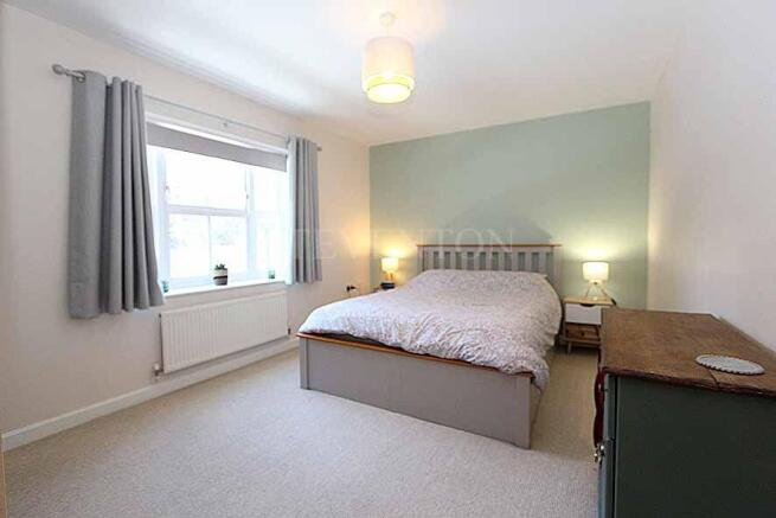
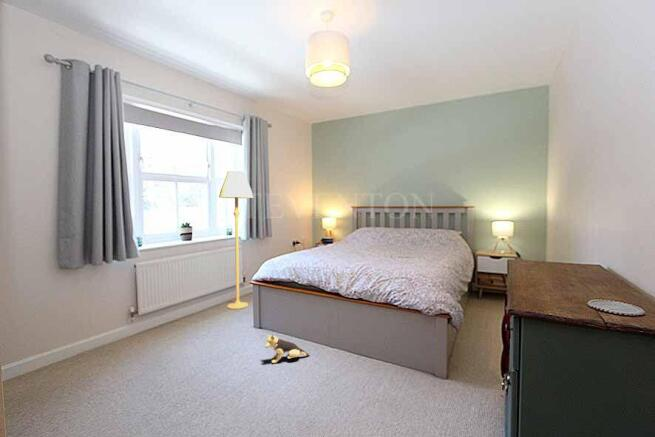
+ plush toy [264,334,310,364]
+ floor lamp [218,170,254,310]
